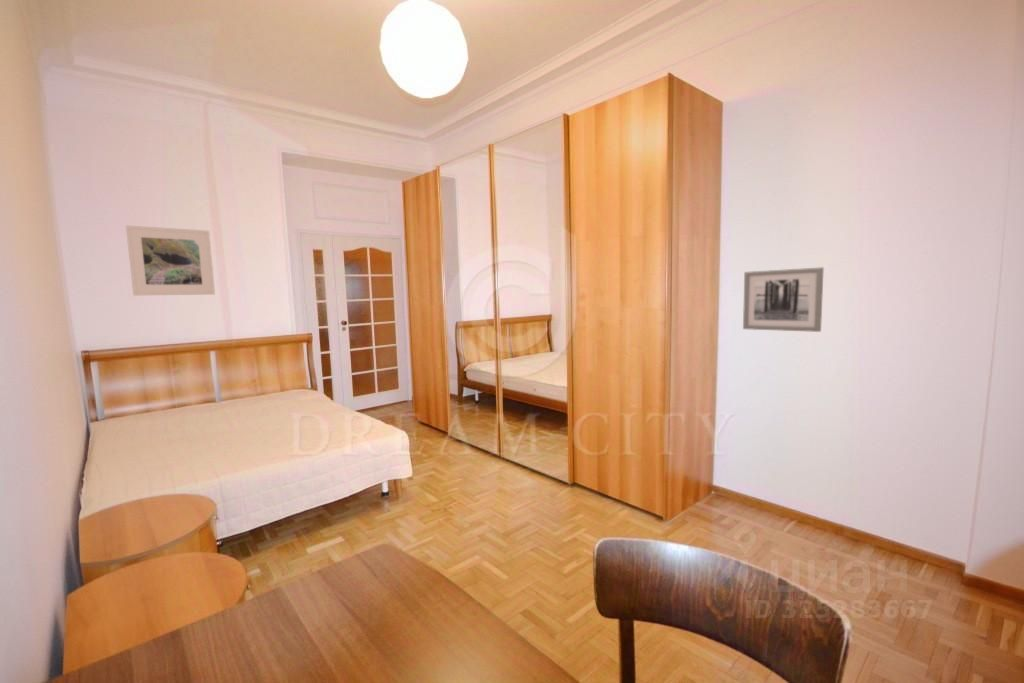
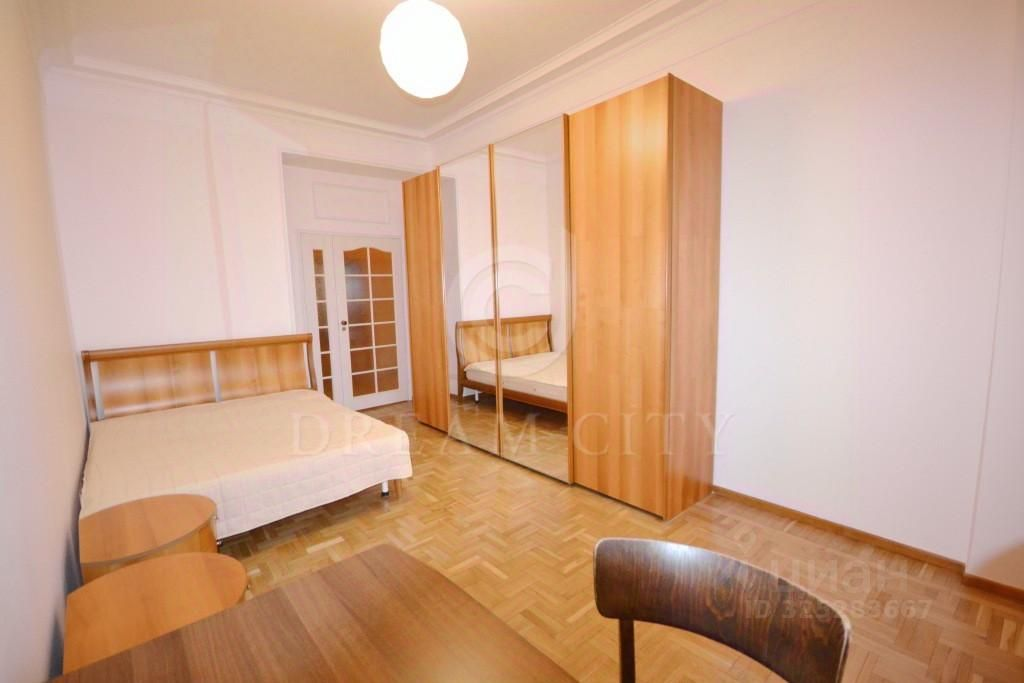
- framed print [125,224,216,297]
- wall art [742,266,825,333]
